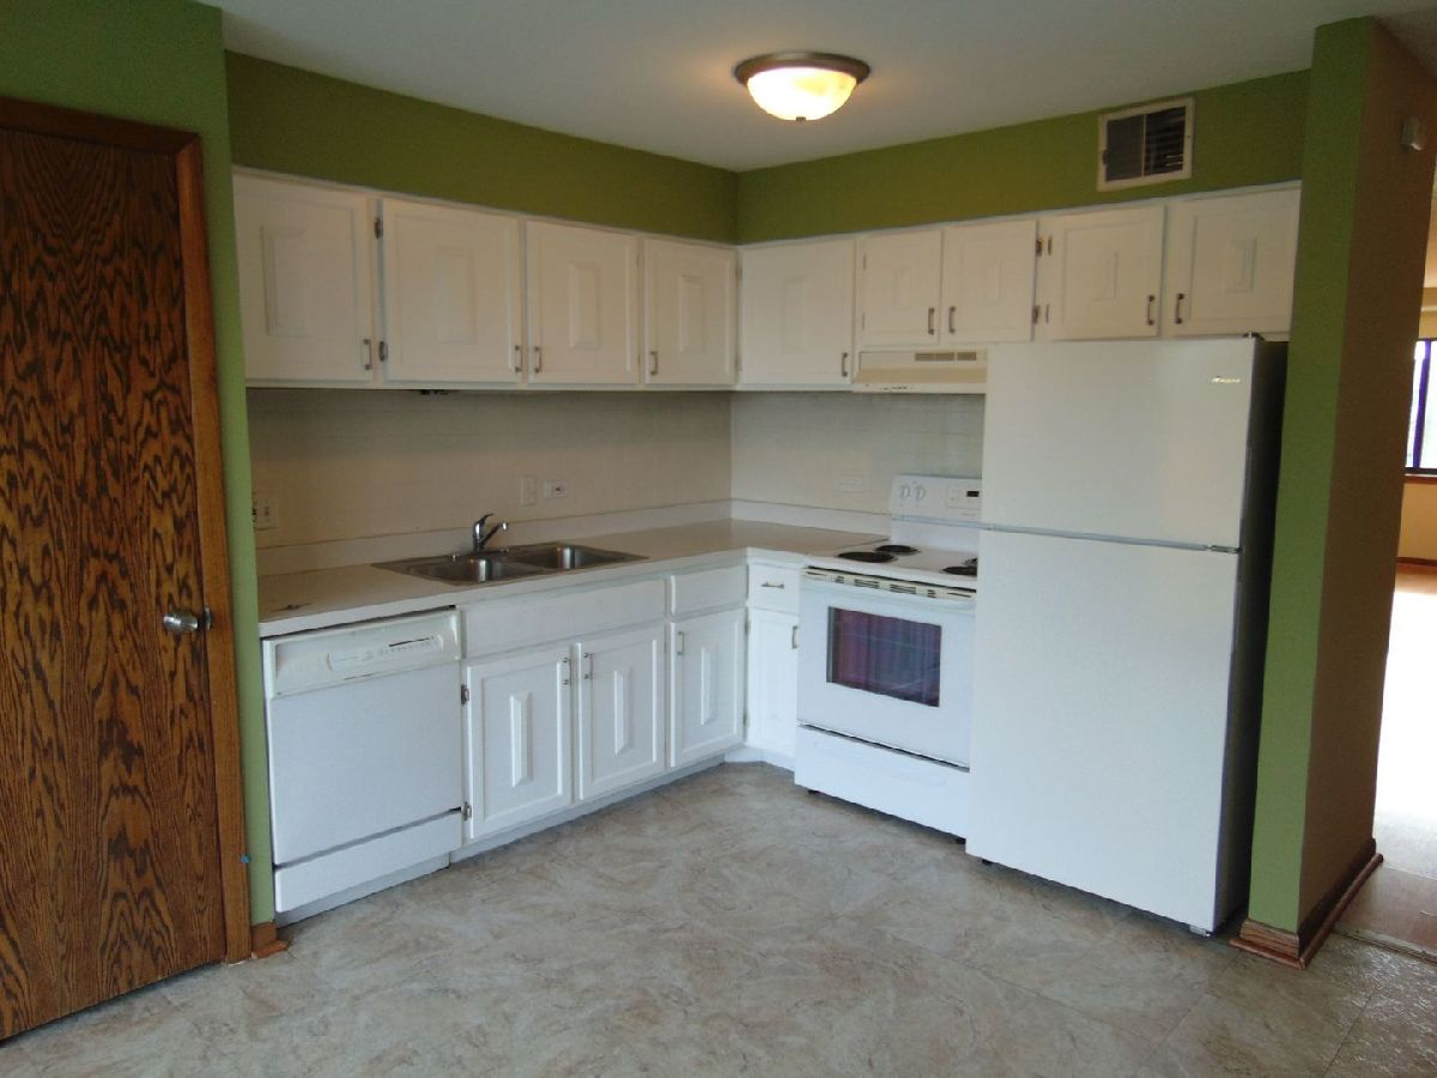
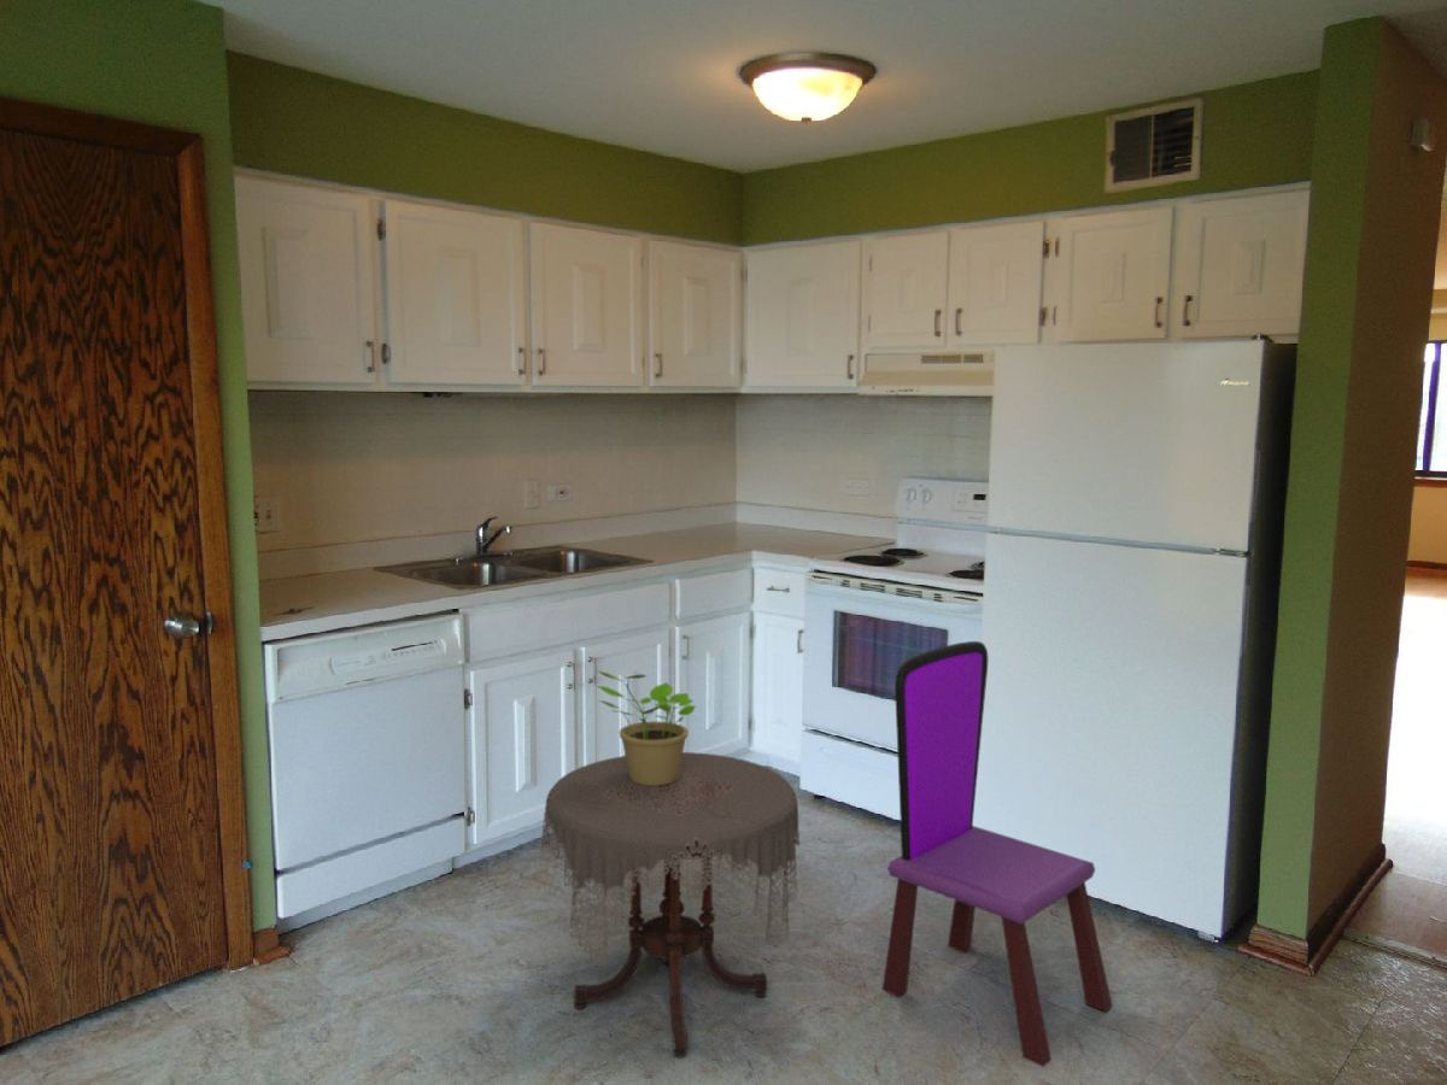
+ side table [539,751,801,1058]
+ dining chair [881,640,1113,1068]
+ potted plant [596,669,697,786]
